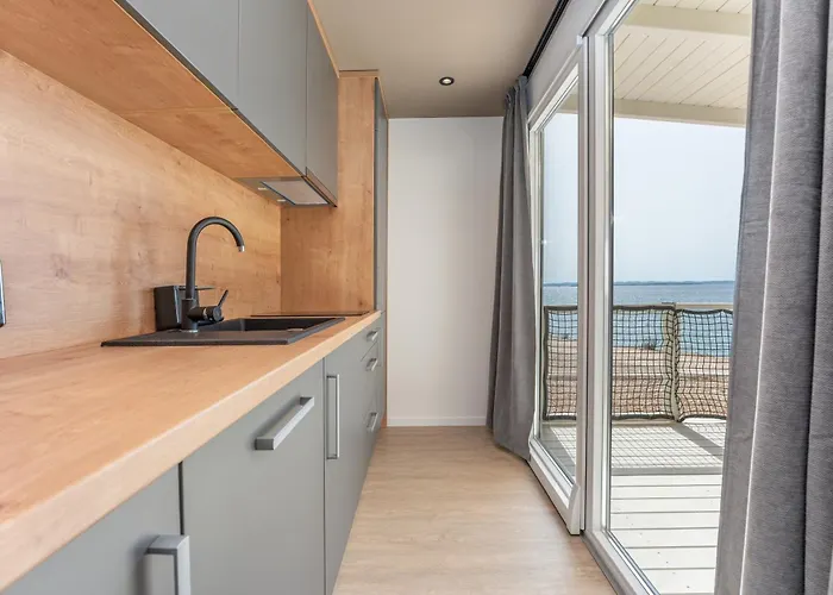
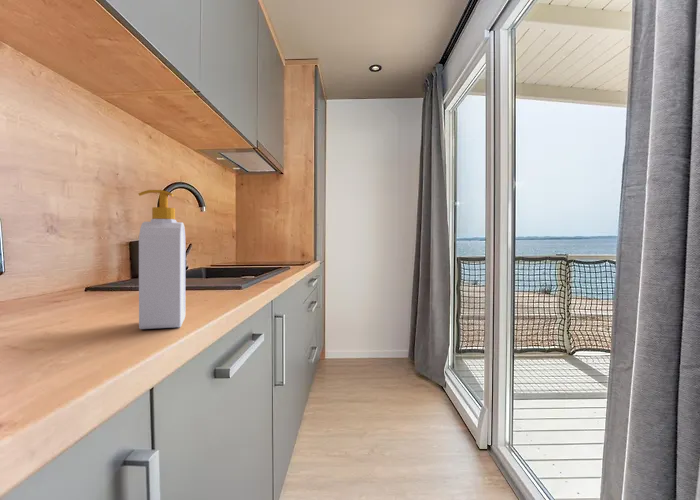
+ soap bottle [137,189,186,330]
